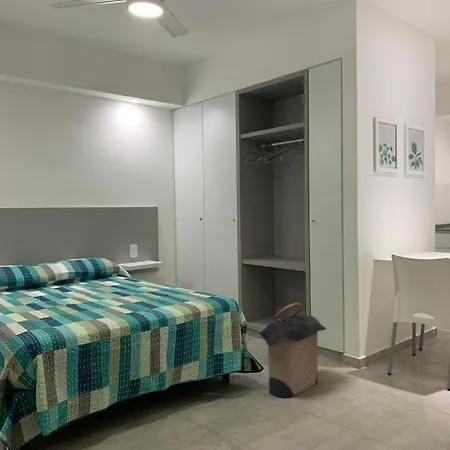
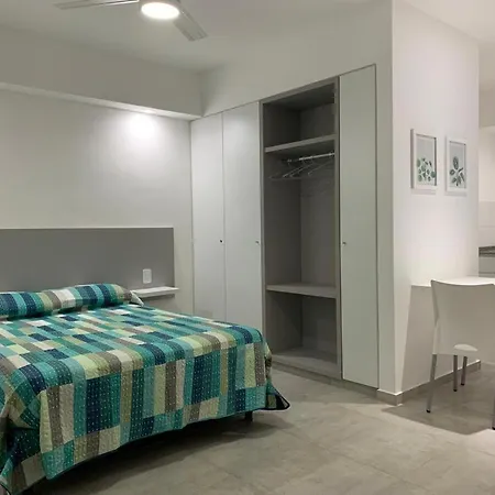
- laundry hamper [258,302,327,398]
